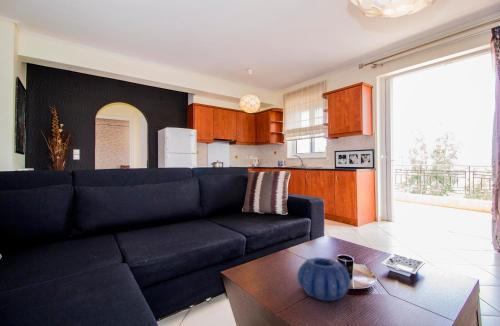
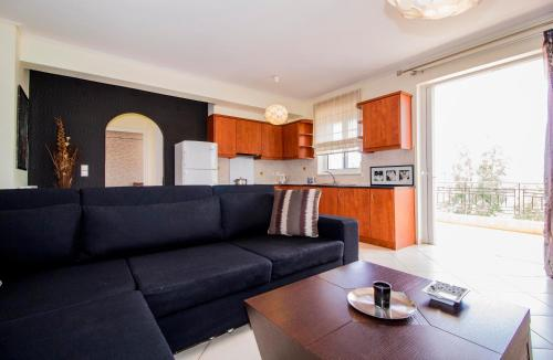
- decorative bowl [296,257,351,302]
